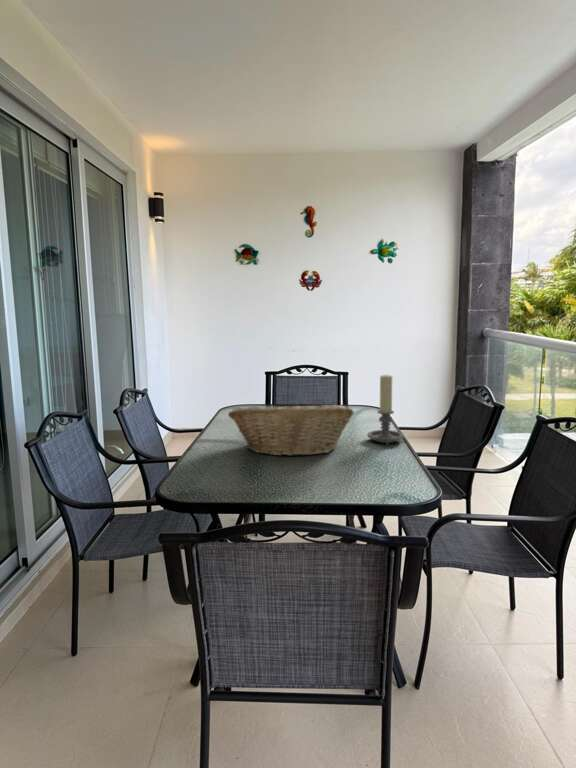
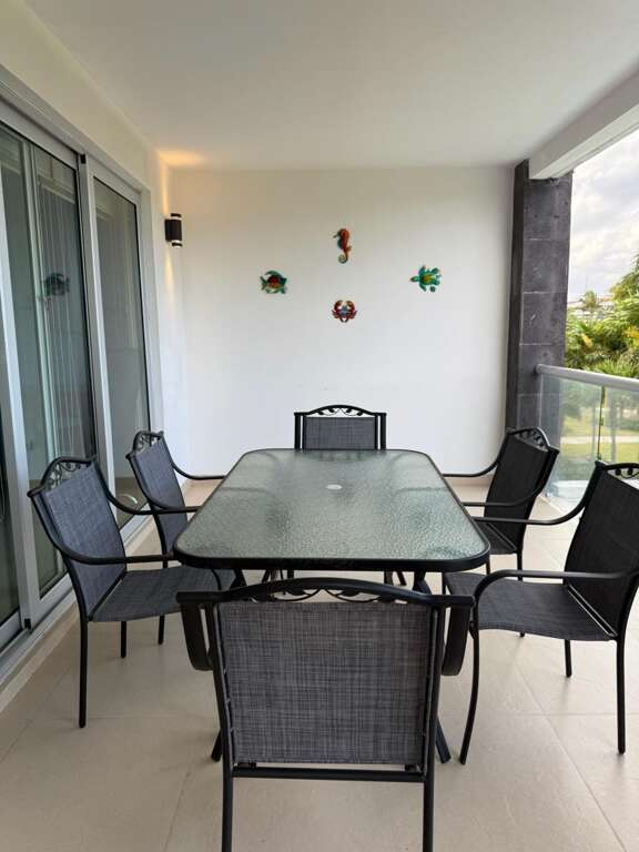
- candle holder [366,374,405,446]
- fruit basket [227,400,355,457]
